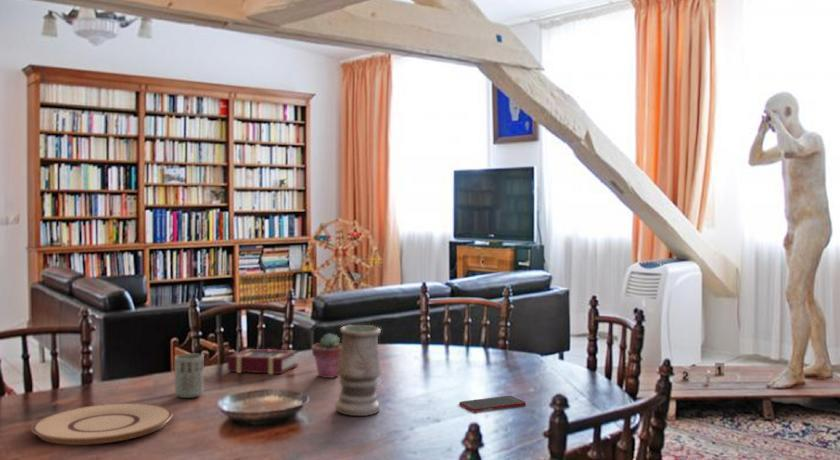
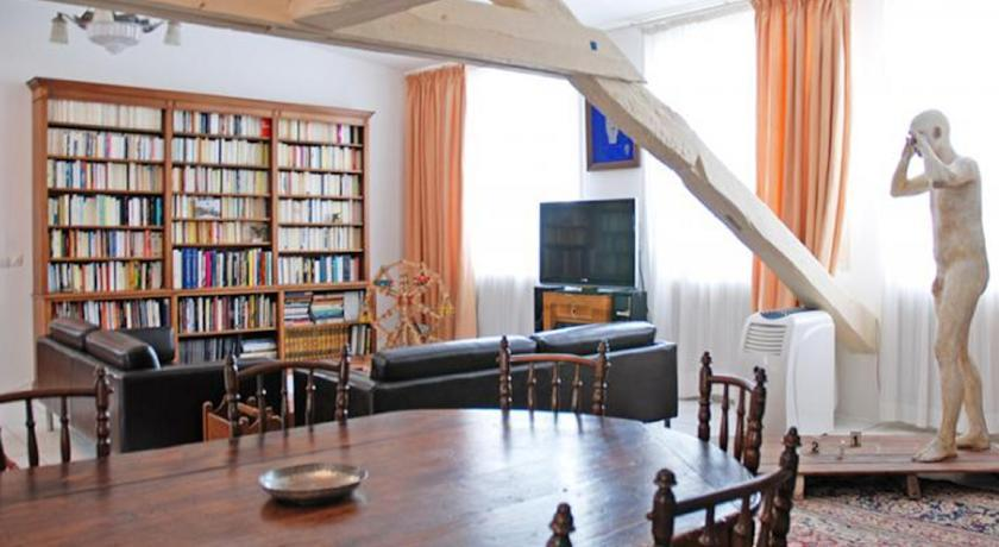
- potted succulent [311,332,342,379]
- vase [334,324,382,417]
- book [227,348,299,375]
- plate [30,402,174,446]
- cell phone [458,395,527,413]
- cup [174,353,205,399]
